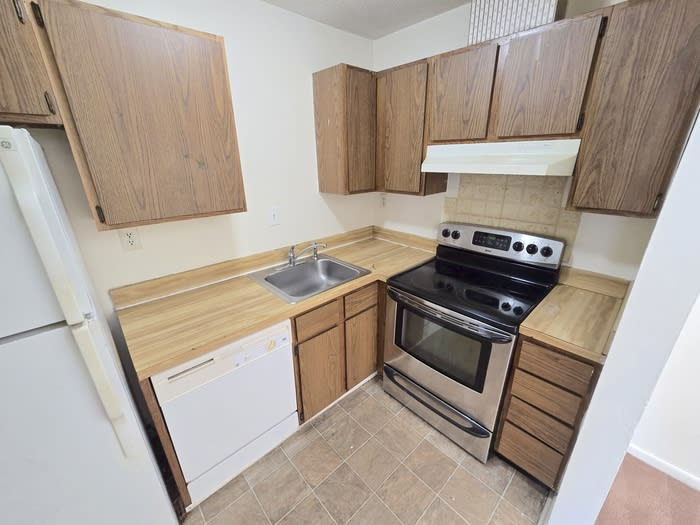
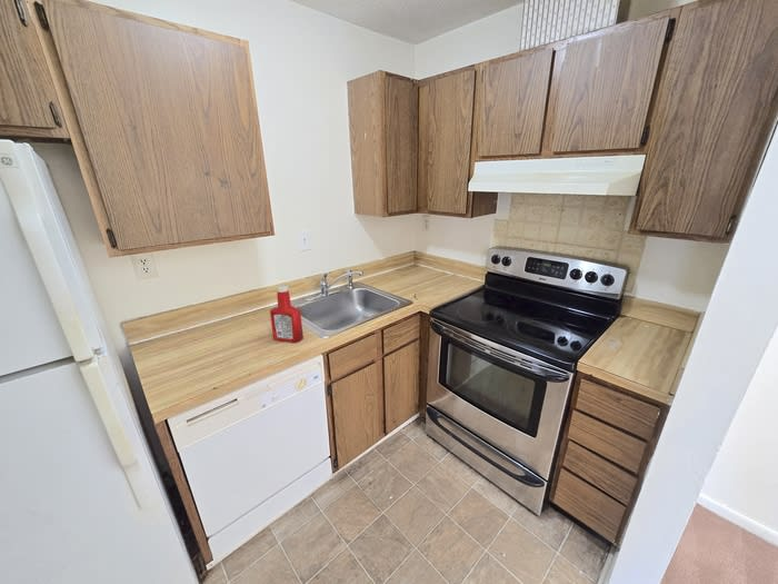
+ soap bottle [269,285,305,344]
